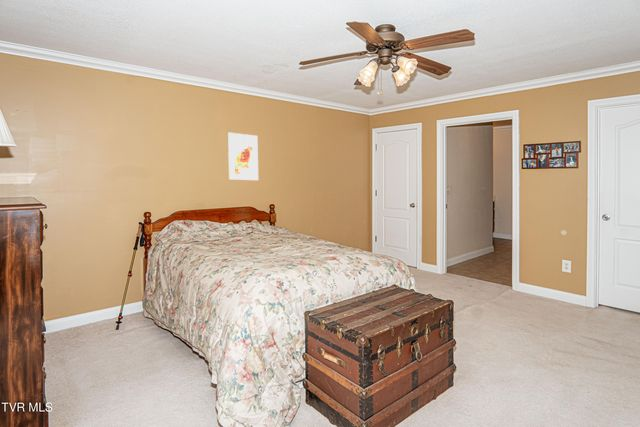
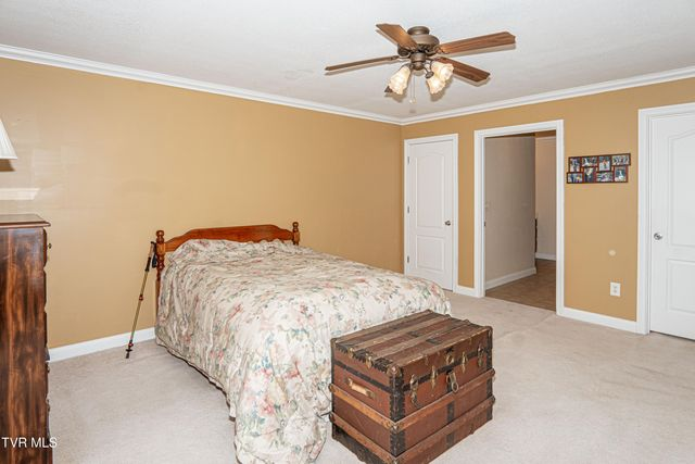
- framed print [227,132,259,181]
